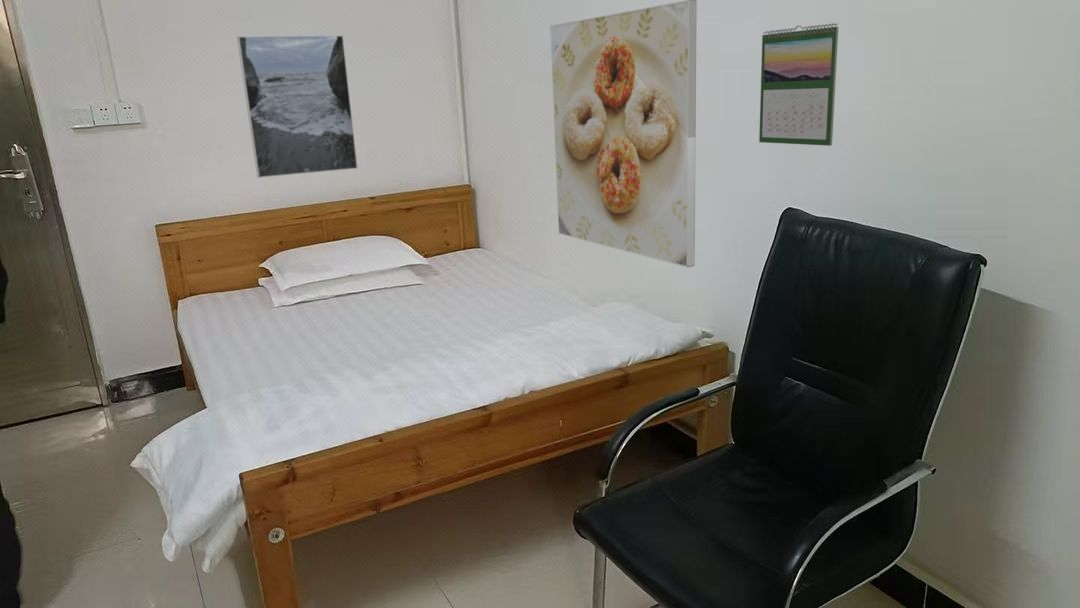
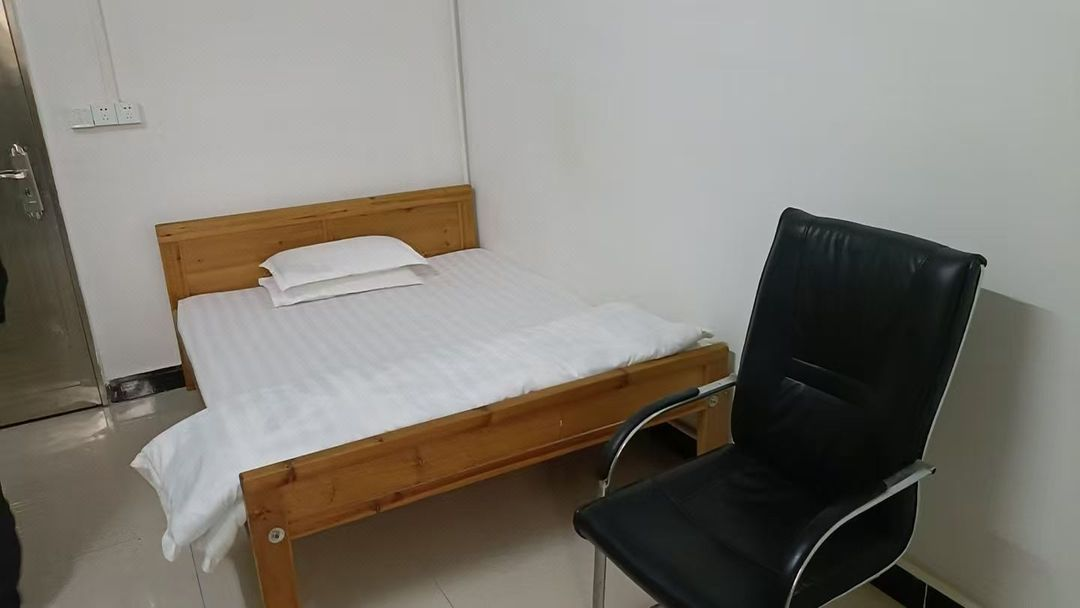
- calendar [758,22,839,147]
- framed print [236,34,359,179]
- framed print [549,0,698,268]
